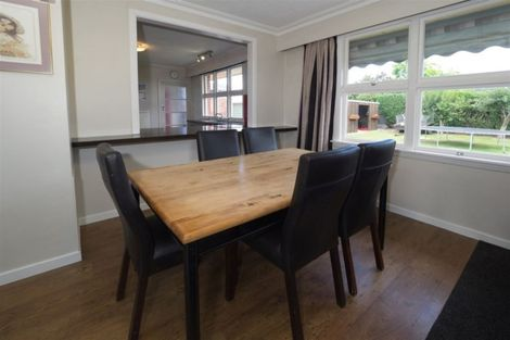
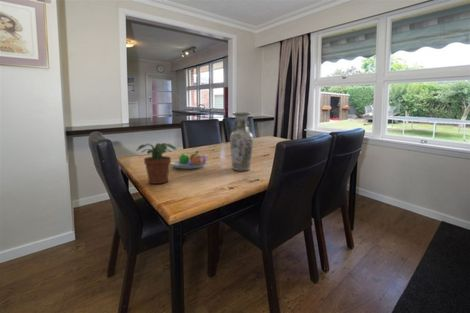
+ vase [229,112,254,171]
+ fruit bowl [170,150,208,170]
+ potted plant [135,142,177,185]
